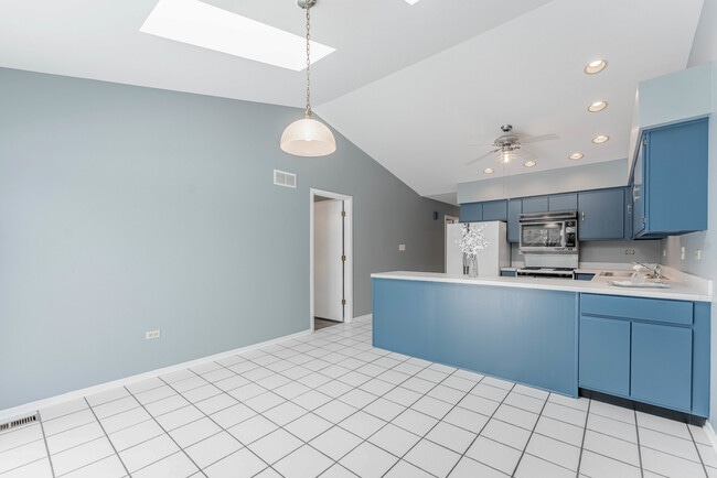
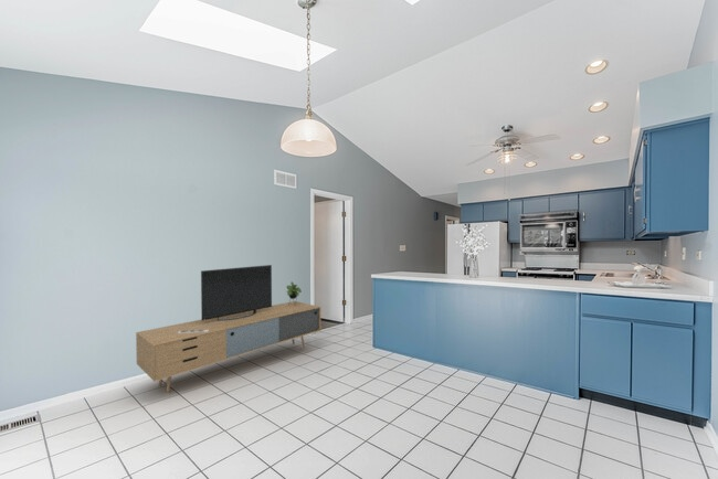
+ media console [135,264,321,394]
